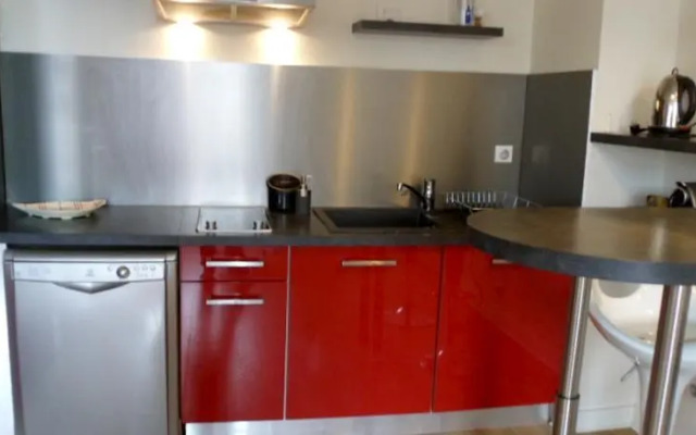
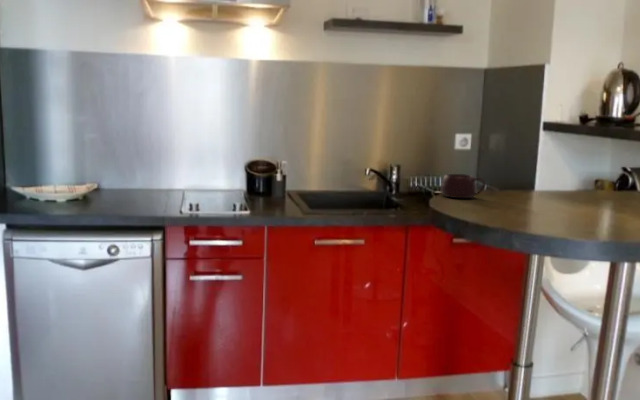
+ mug [440,173,486,199]
